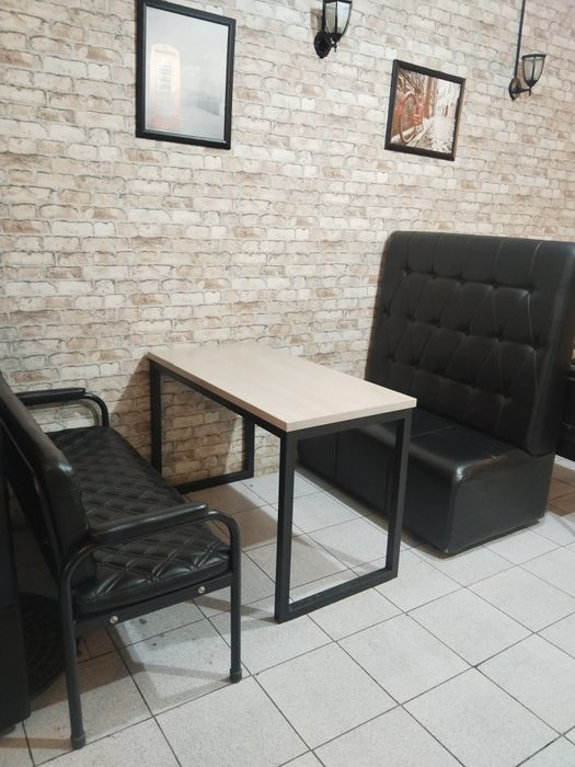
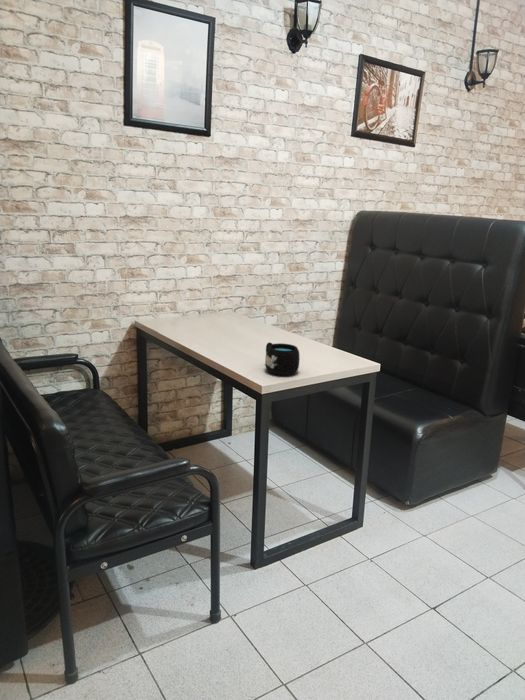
+ mug [264,341,301,376]
